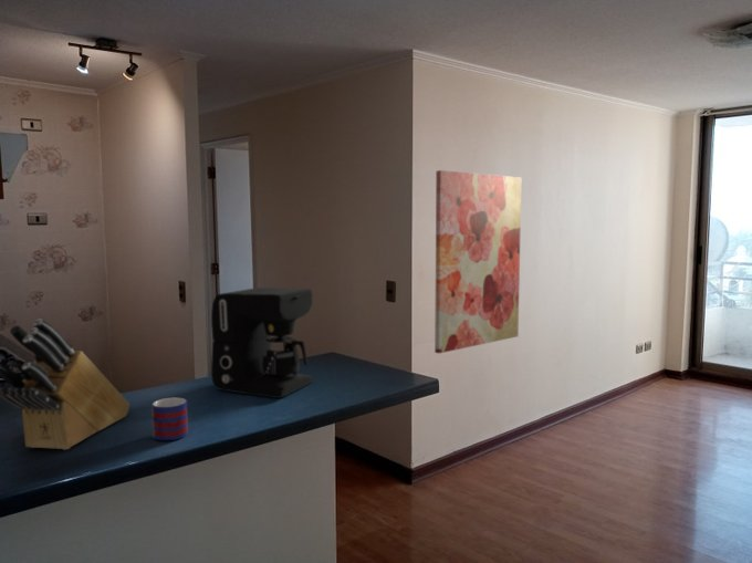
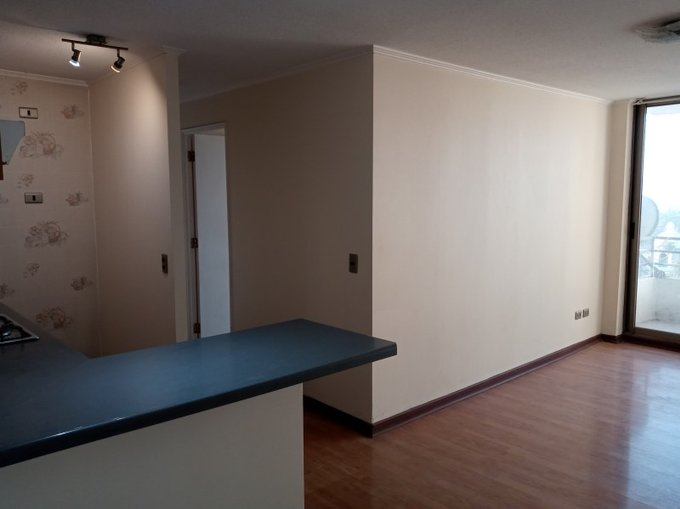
- mug [150,396,189,441]
- knife block [0,317,132,451]
- wall art [434,169,523,355]
- coffee maker [210,286,314,399]
